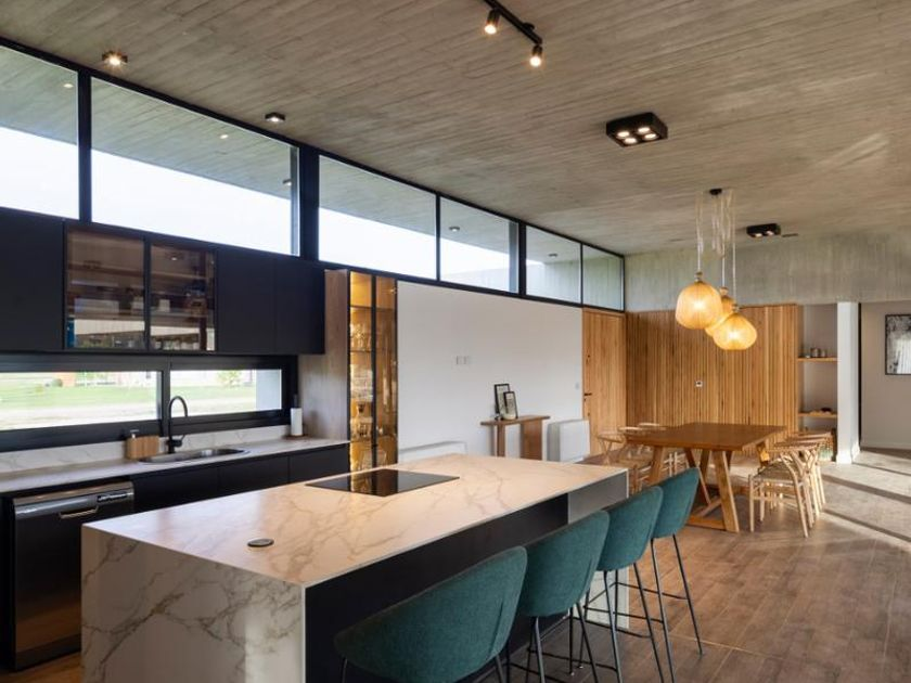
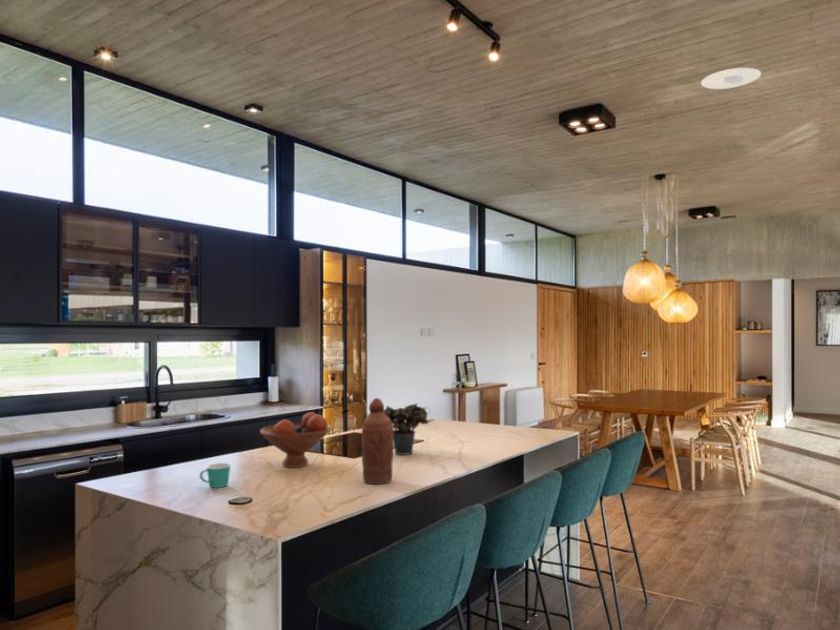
+ recessed light [700,67,762,90]
+ bottle [360,397,394,485]
+ mug [199,462,231,489]
+ potted plant [383,402,435,456]
+ fruit bowl [259,411,331,468]
